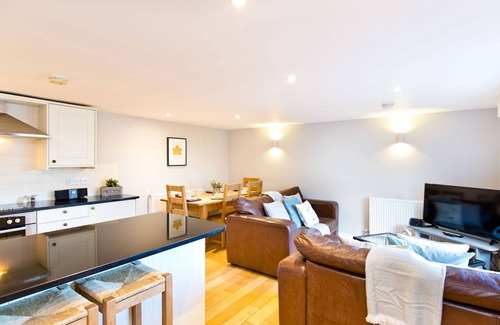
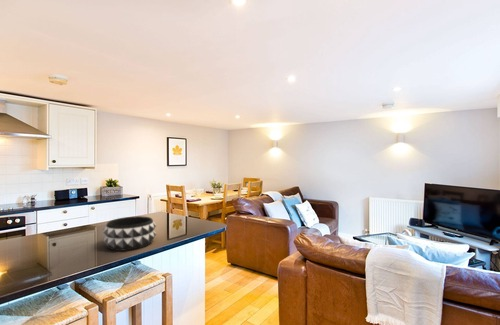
+ decorative bowl [102,215,157,252]
